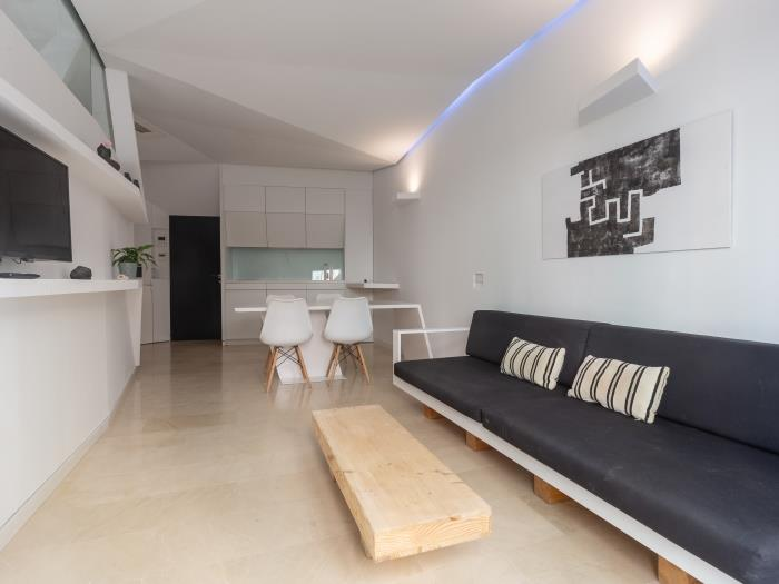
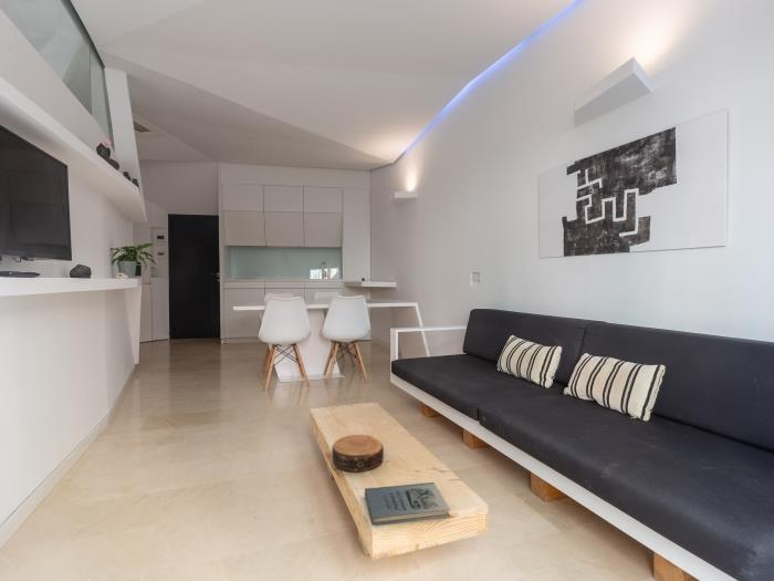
+ bowl [331,434,385,474]
+ book [364,481,451,526]
